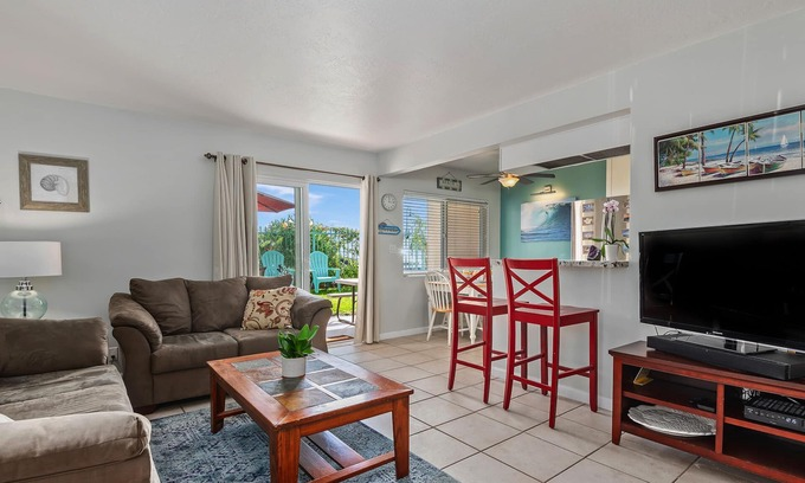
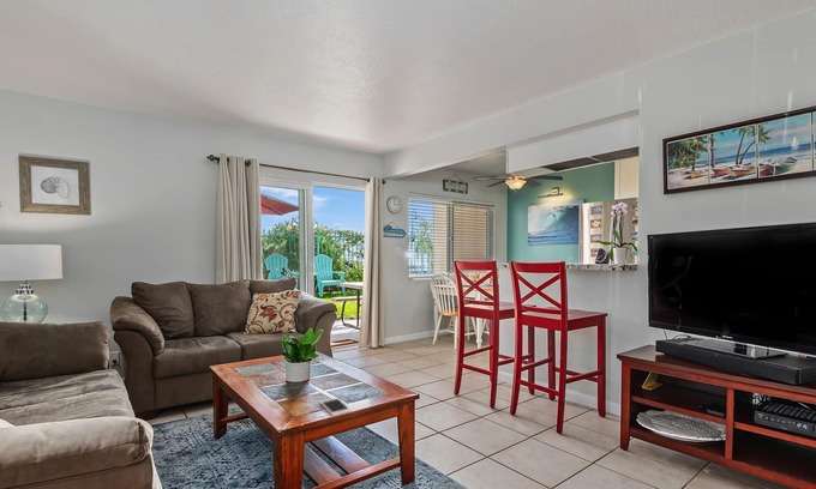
+ cell phone [319,397,353,418]
